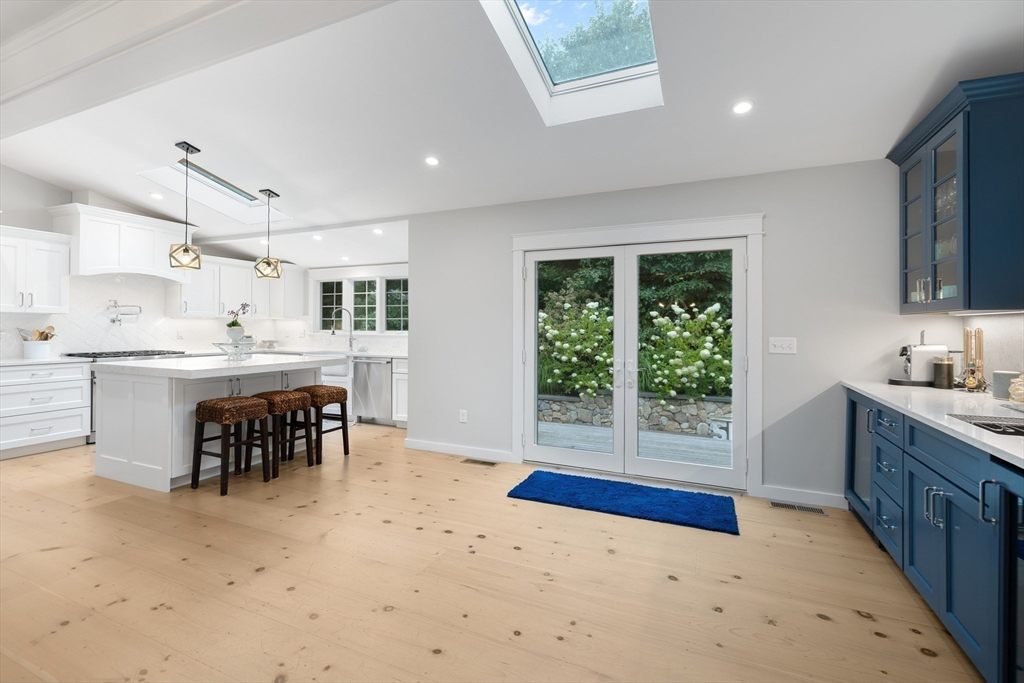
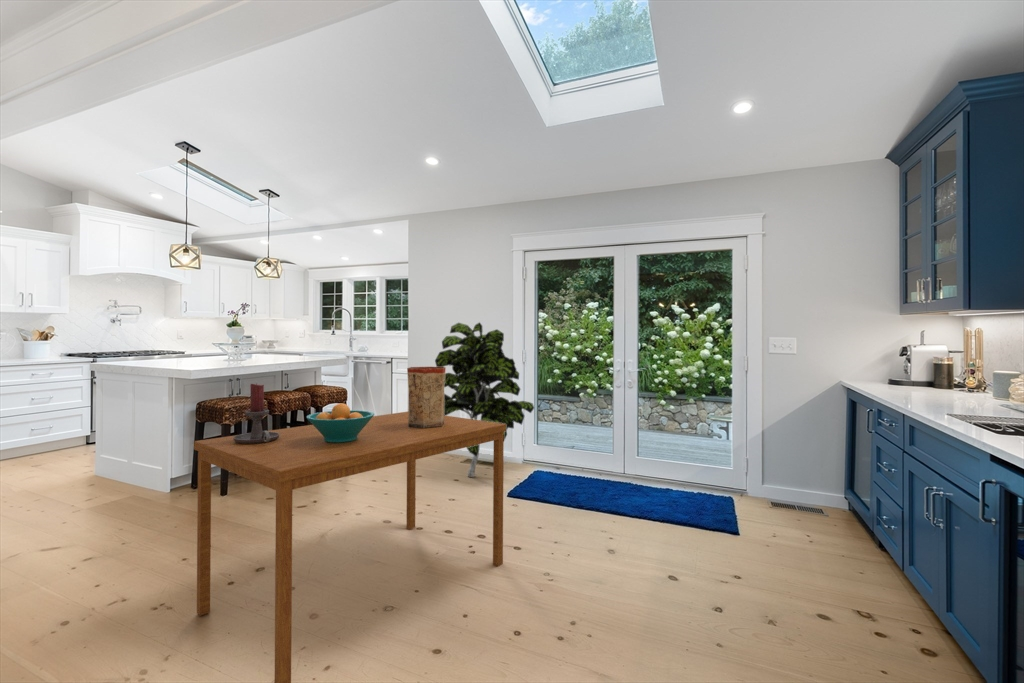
+ candle holder [233,382,280,444]
+ vase [406,366,447,429]
+ dining table [193,411,506,683]
+ indoor plant [434,321,535,478]
+ fruit bowl [305,402,375,443]
